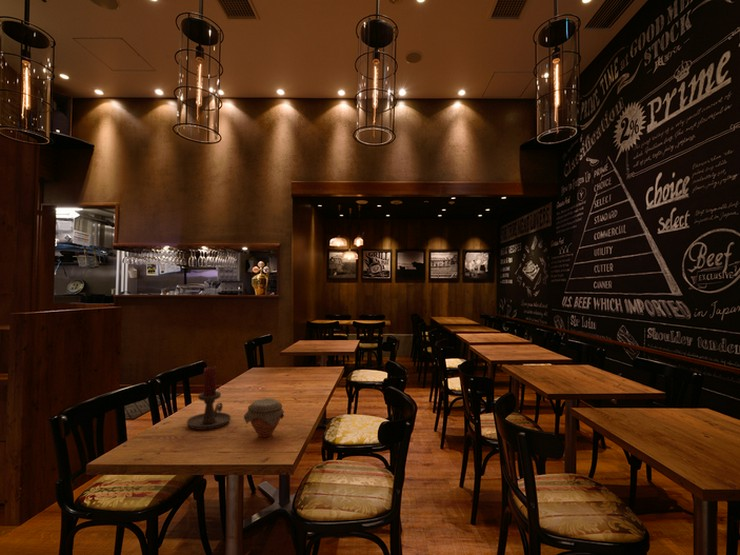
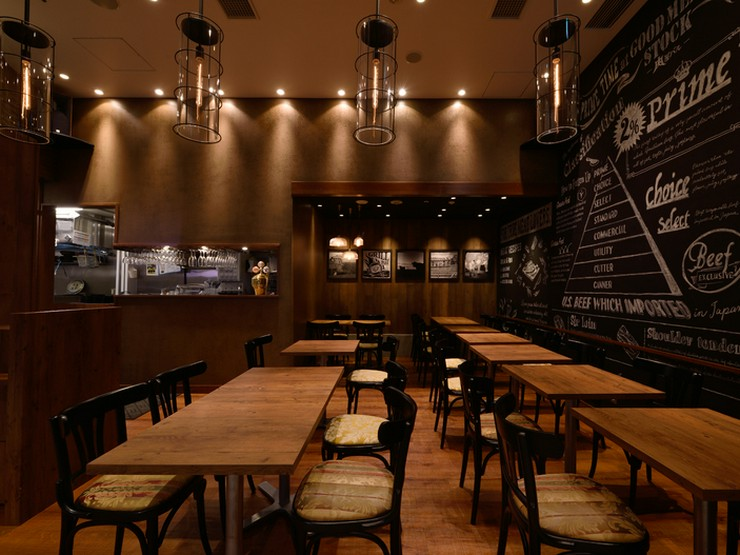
- candle holder [186,365,232,431]
- jar [243,397,285,438]
